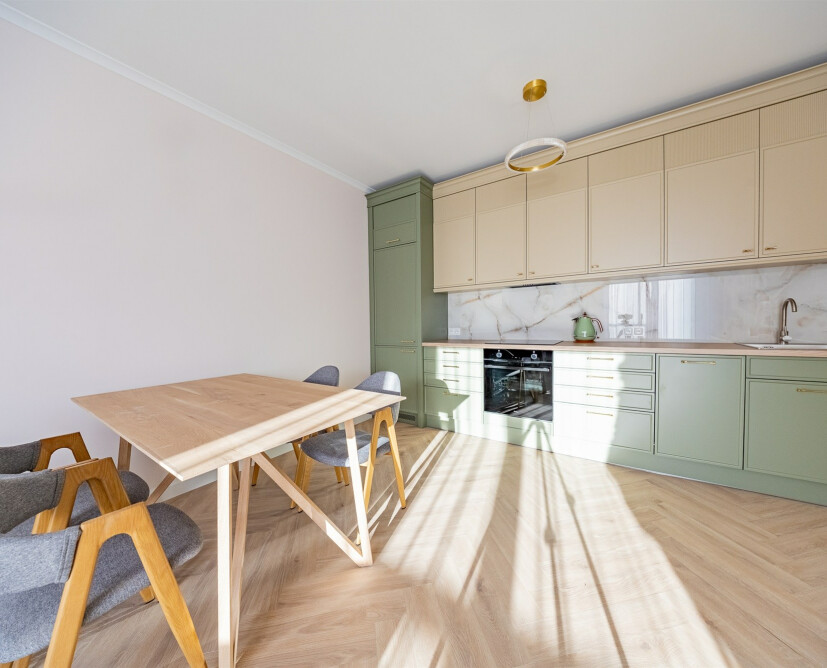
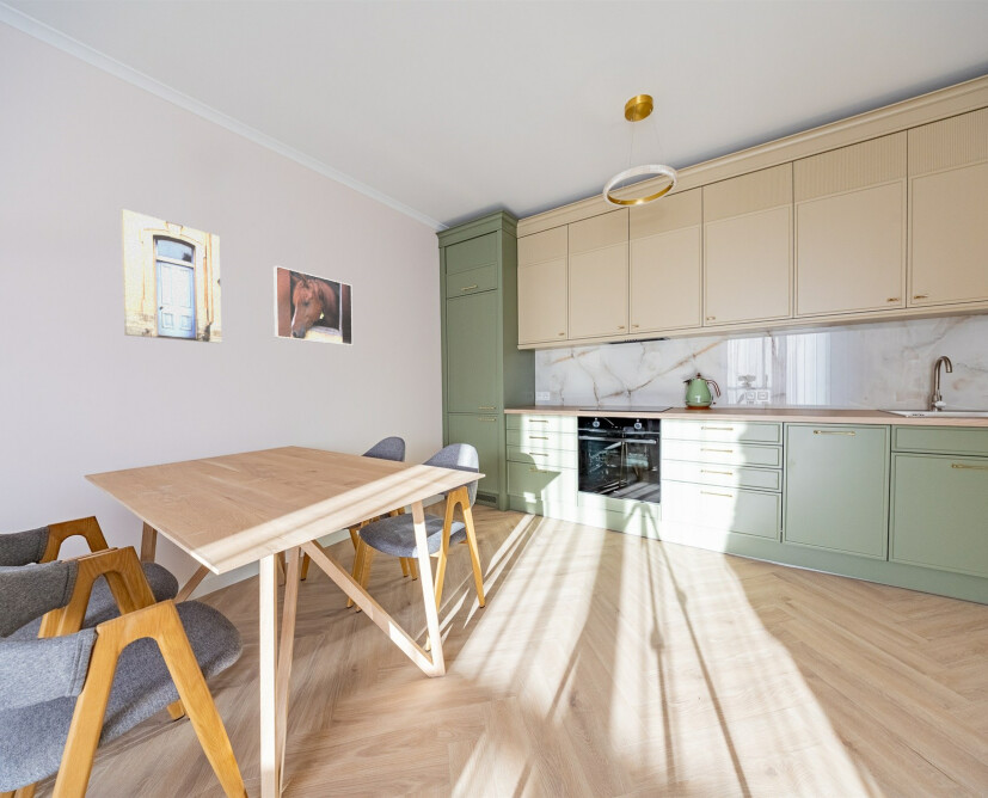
+ wall art [119,208,222,344]
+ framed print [272,265,354,346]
